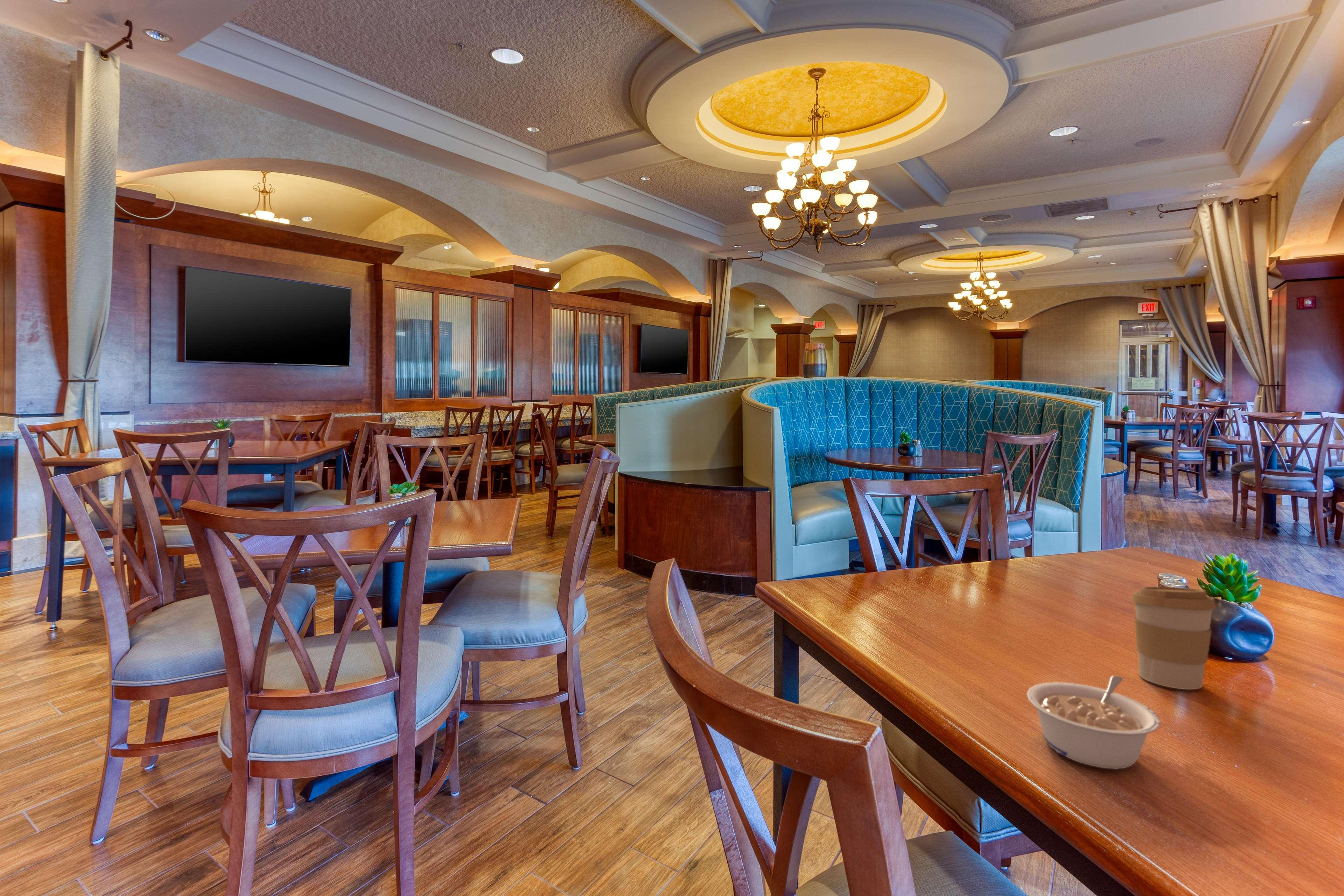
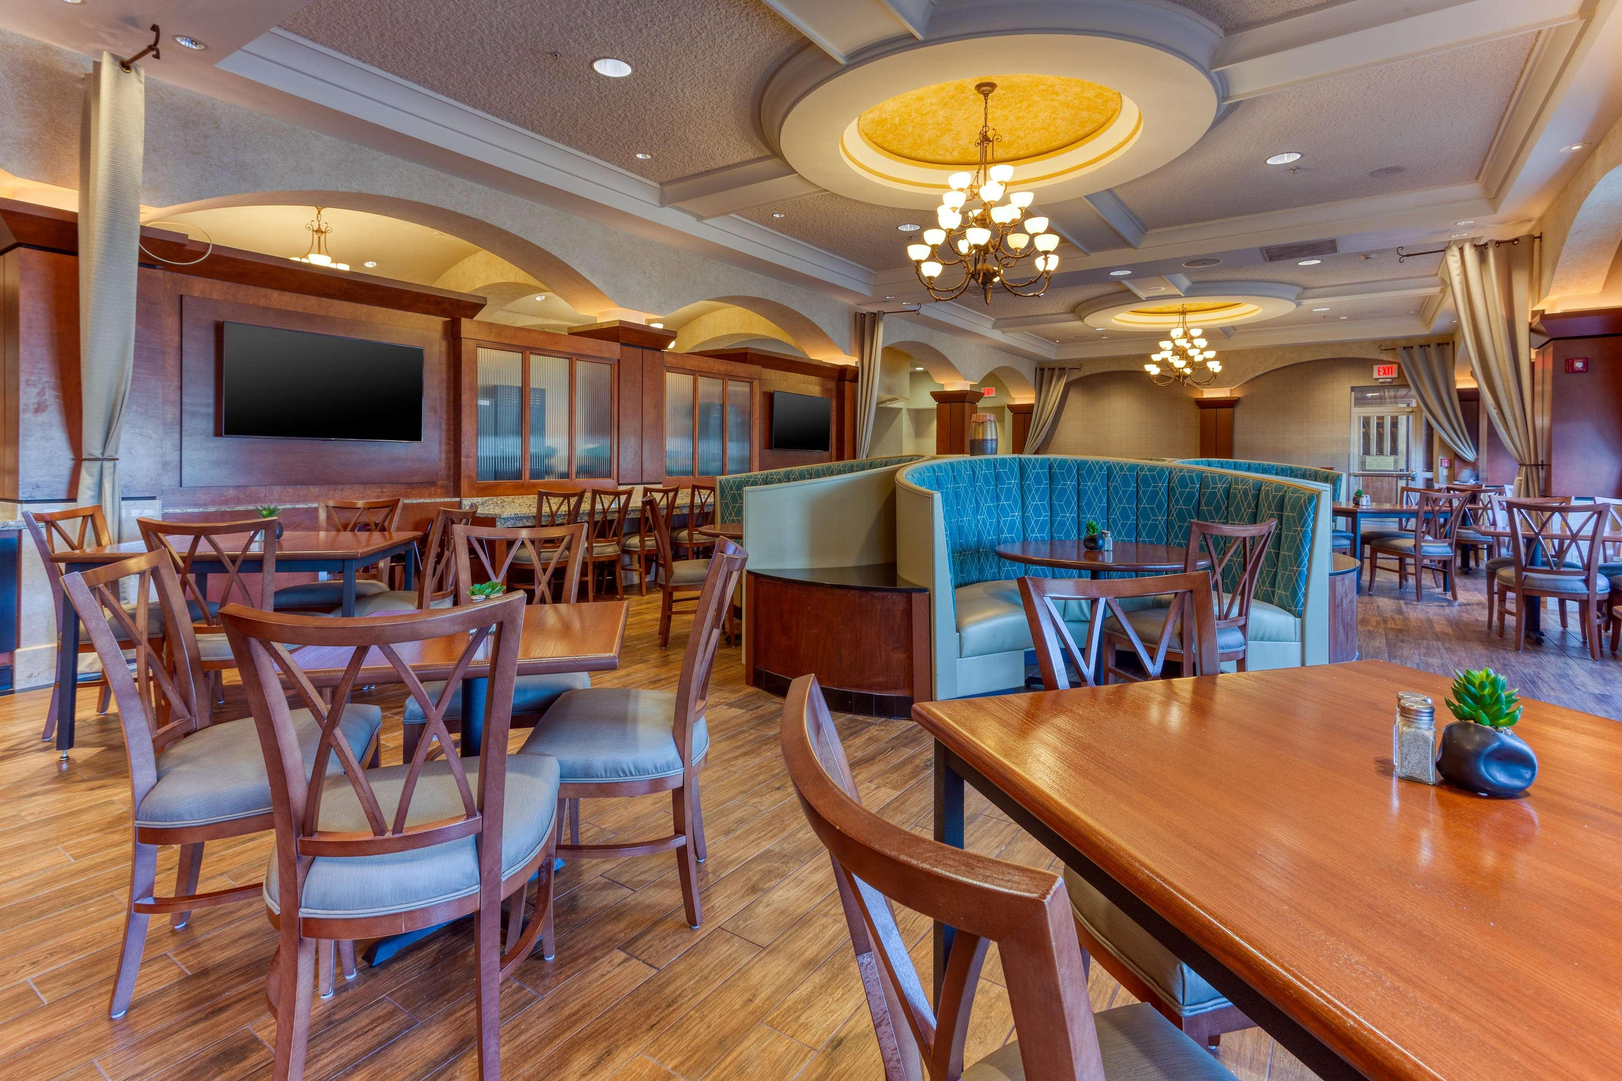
- coffee cup [1131,586,1217,690]
- legume [1026,675,1160,769]
